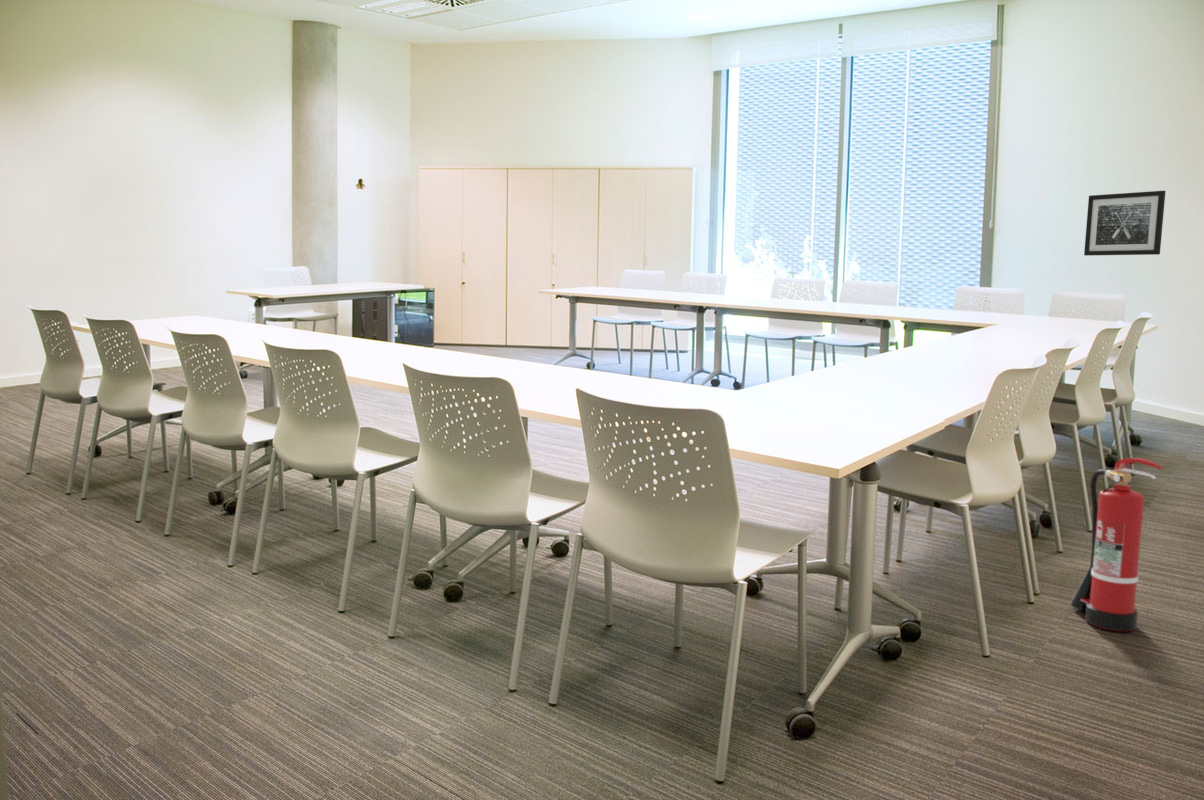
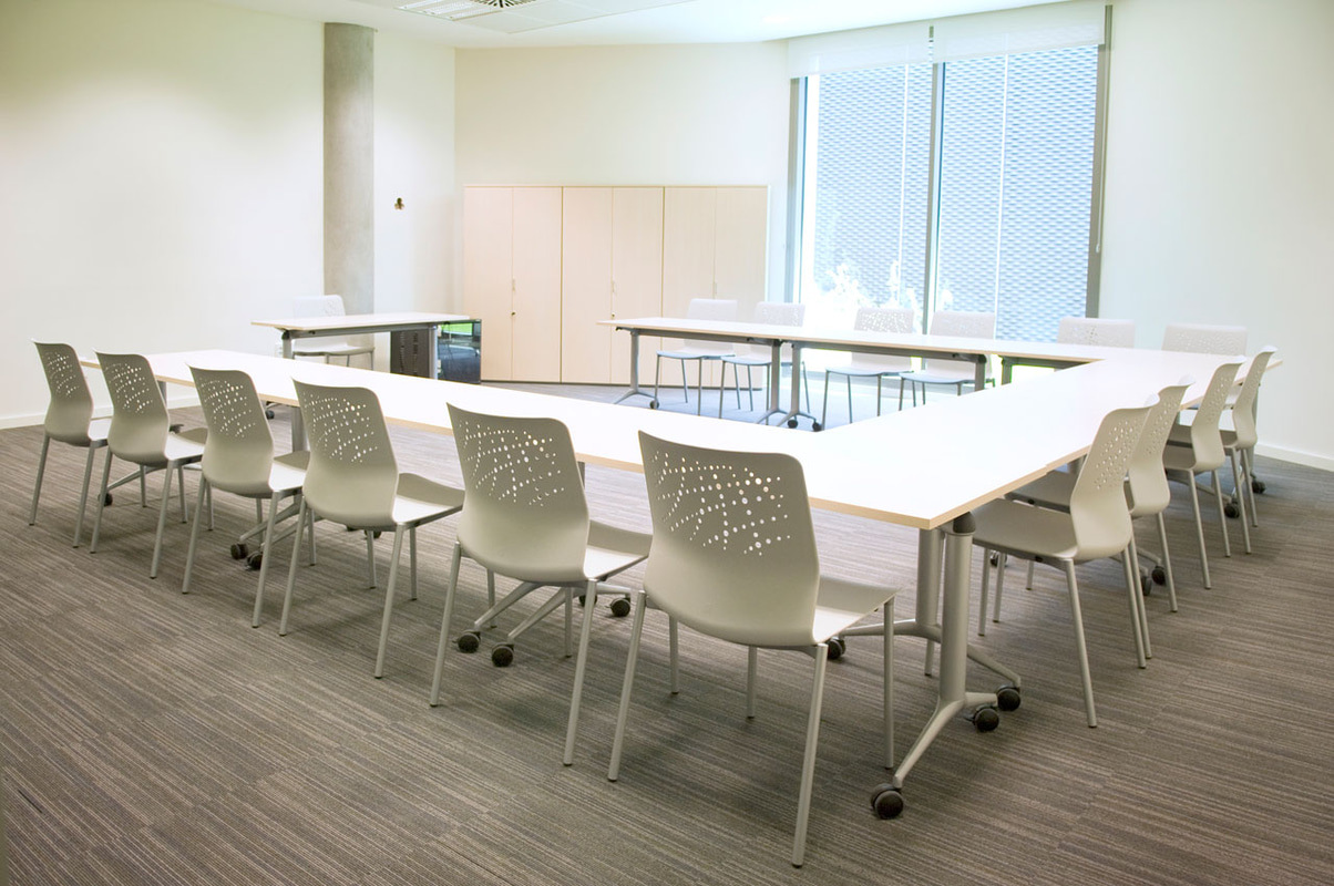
- wall art [1083,190,1166,257]
- fire extinguisher [1070,457,1163,632]
